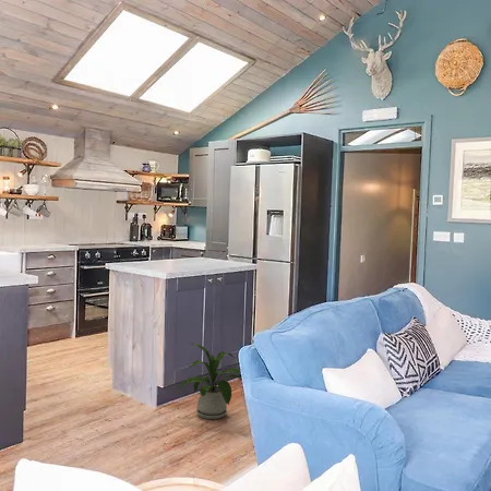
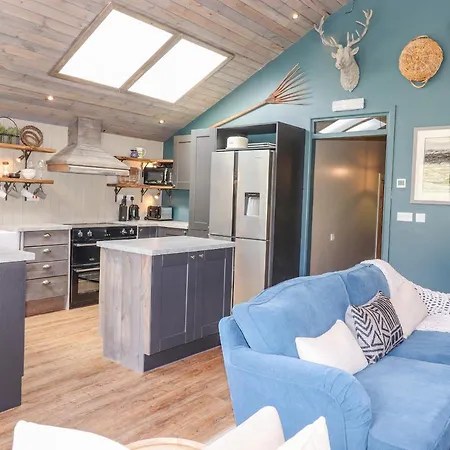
- house plant [176,342,242,420]
